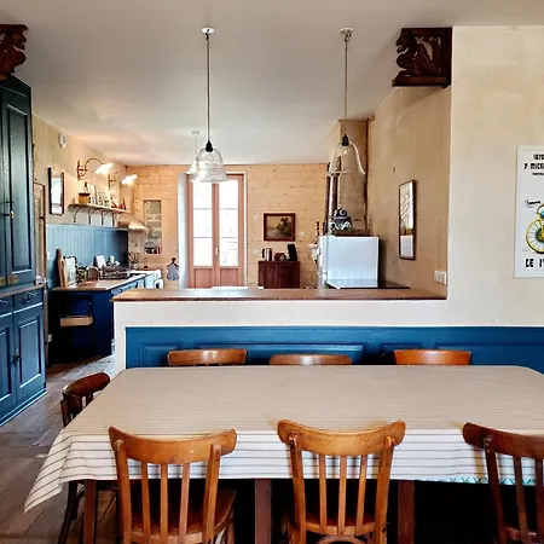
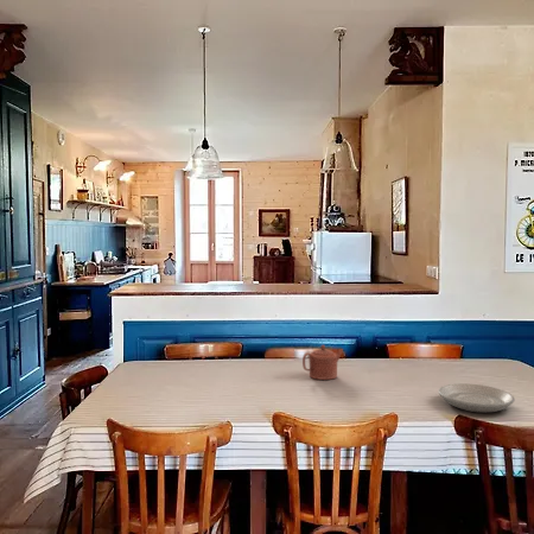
+ plate [437,382,515,414]
+ teapot [301,344,344,381]
